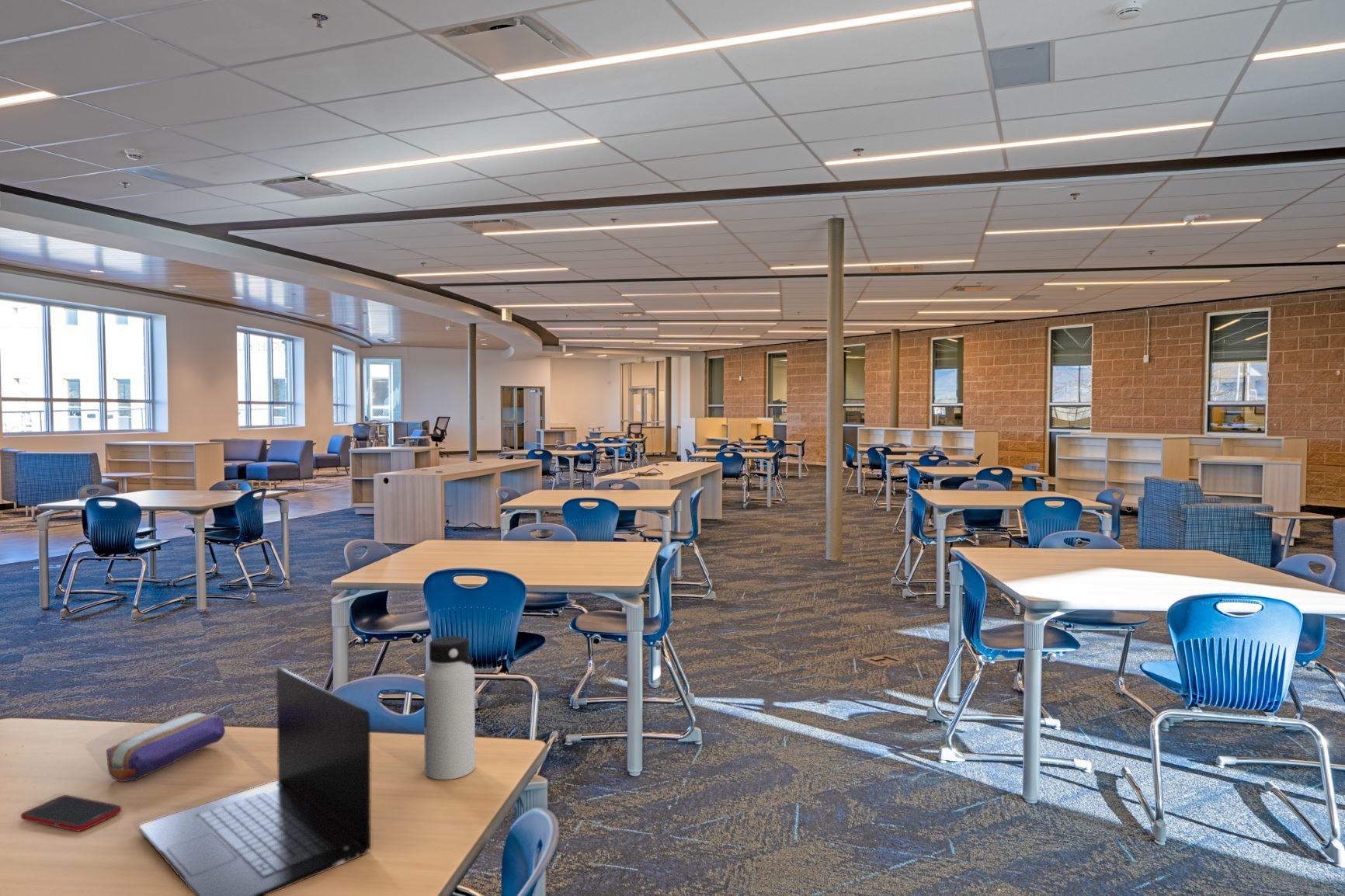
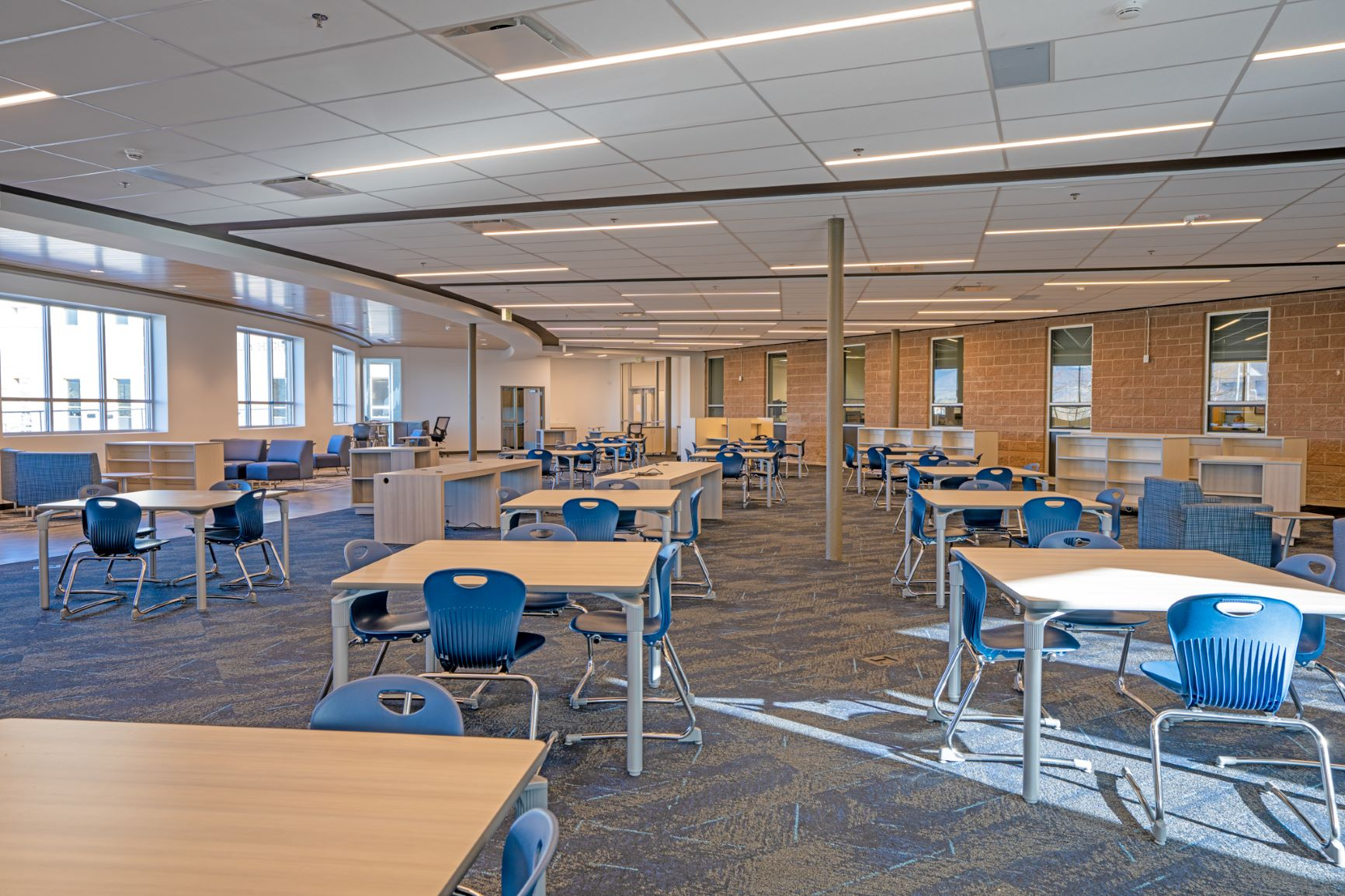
- cell phone [20,794,123,832]
- laptop [138,666,372,896]
- pencil case [106,712,226,783]
- water bottle [423,635,476,780]
